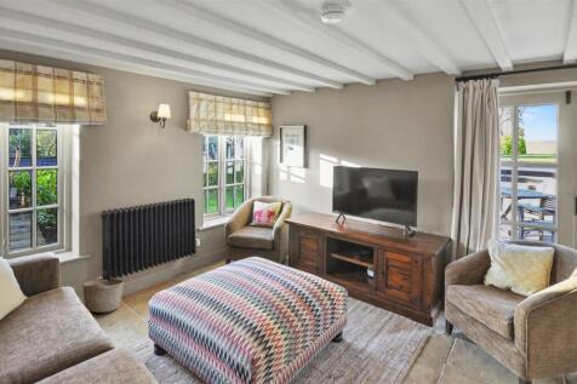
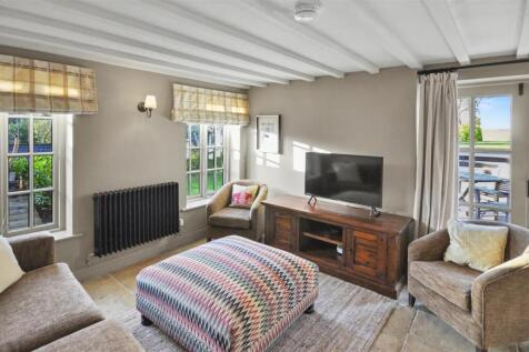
- basket [81,277,125,314]
